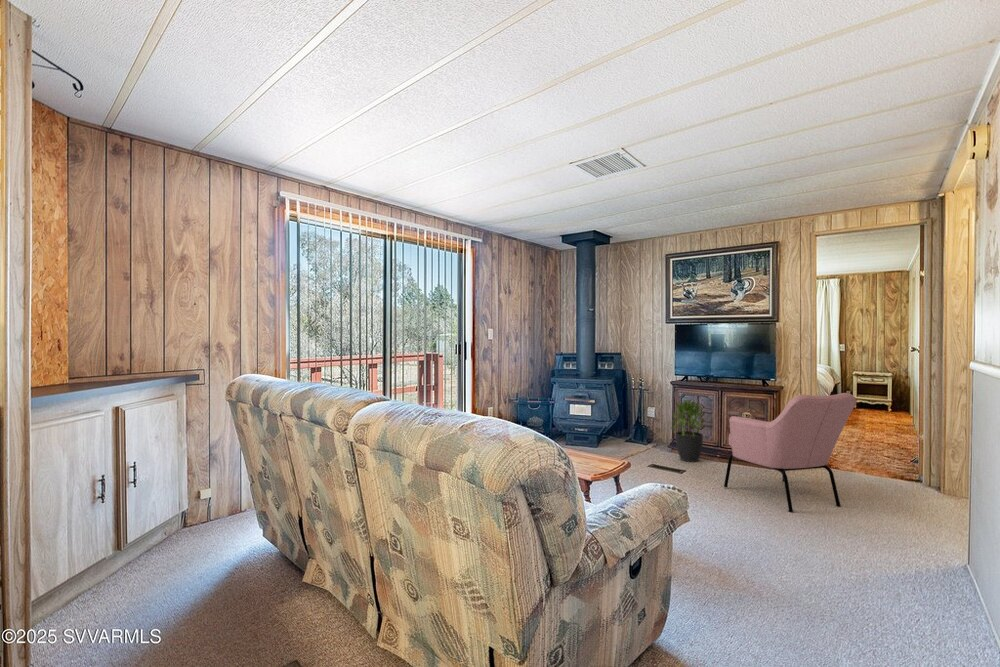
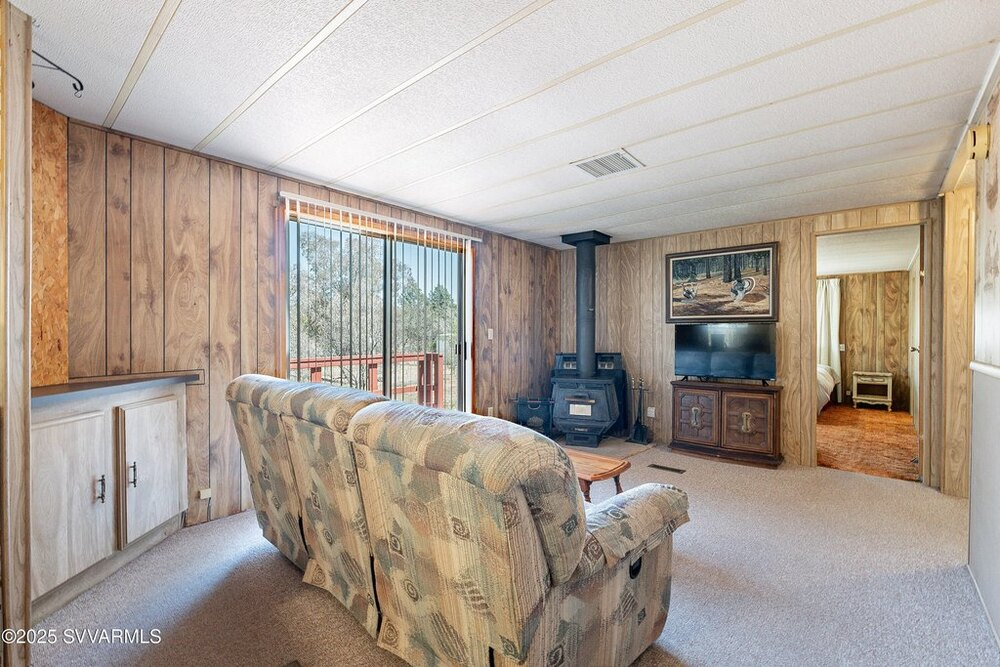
- potted plant [669,398,707,463]
- armchair [723,392,857,513]
